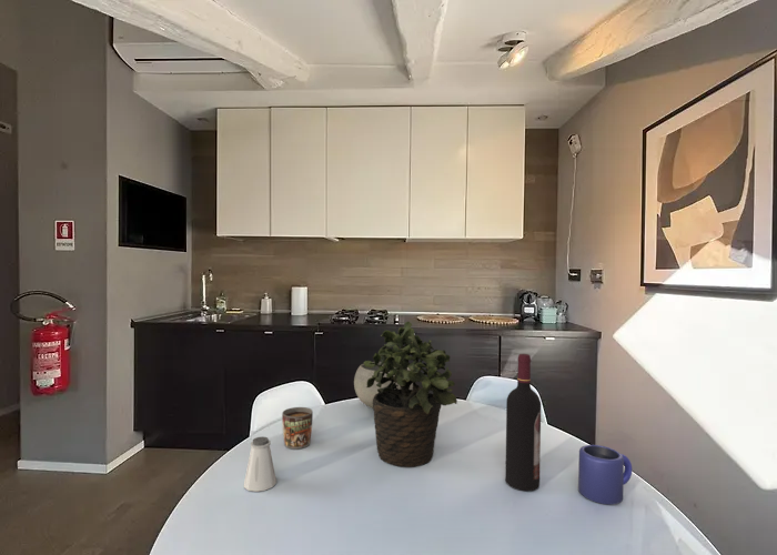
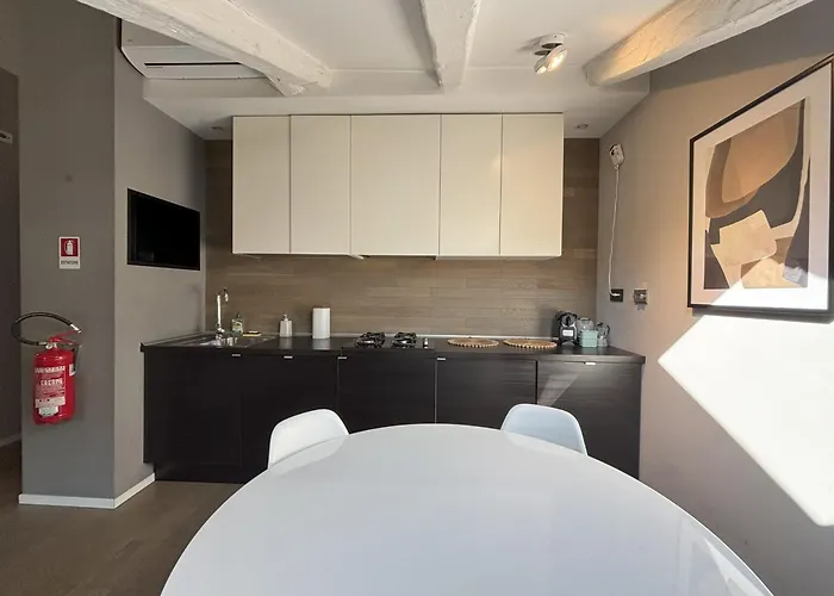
- wine bottle [504,353,542,492]
- bowl [353,361,413,410]
- mug [577,444,633,505]
- saltshaker [243,435,278,493]
- mug [281,406,314,451]
- potted plant [363,321,458,468]
